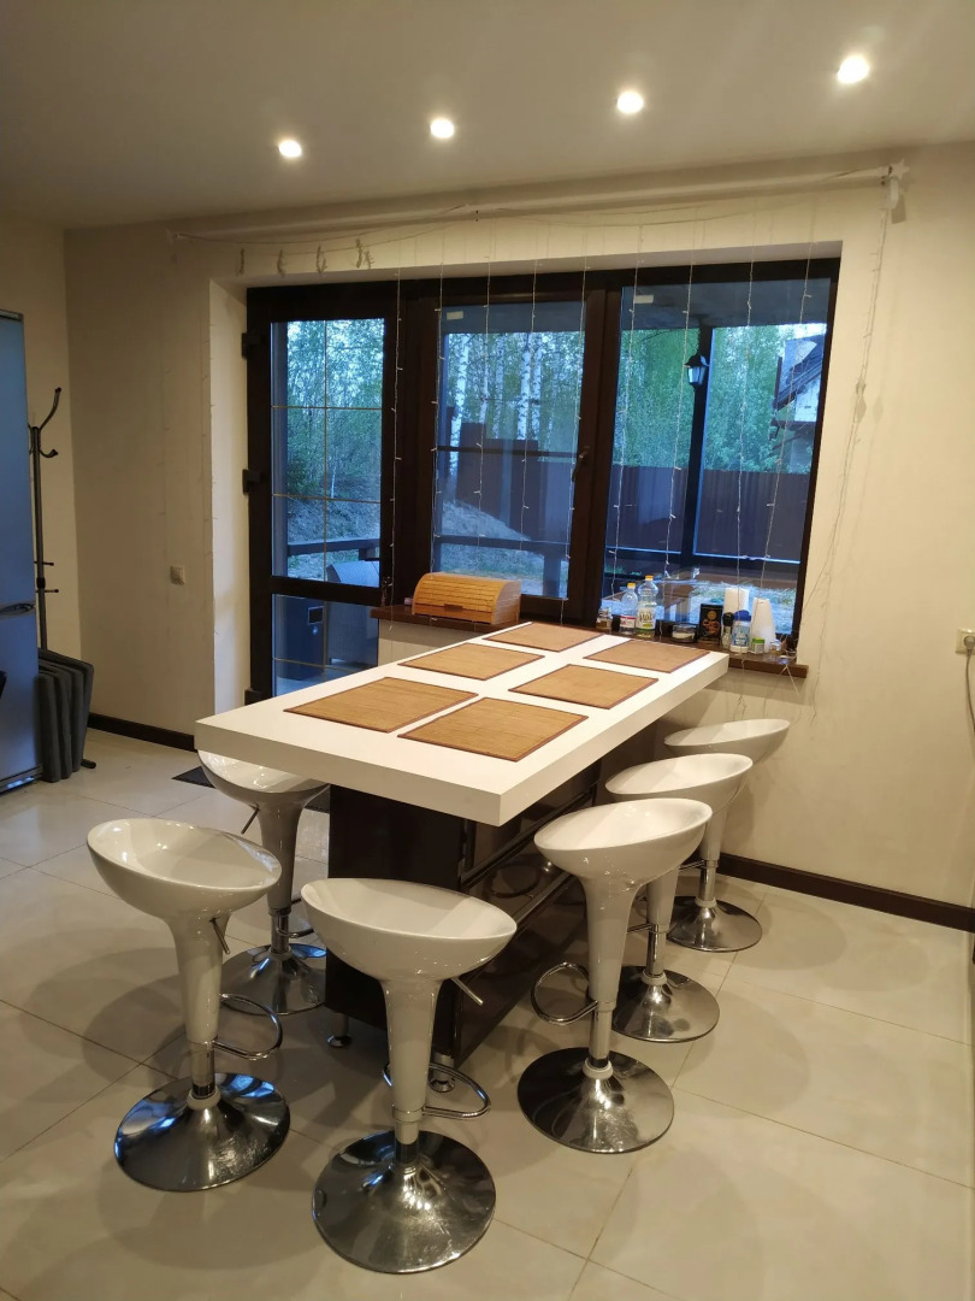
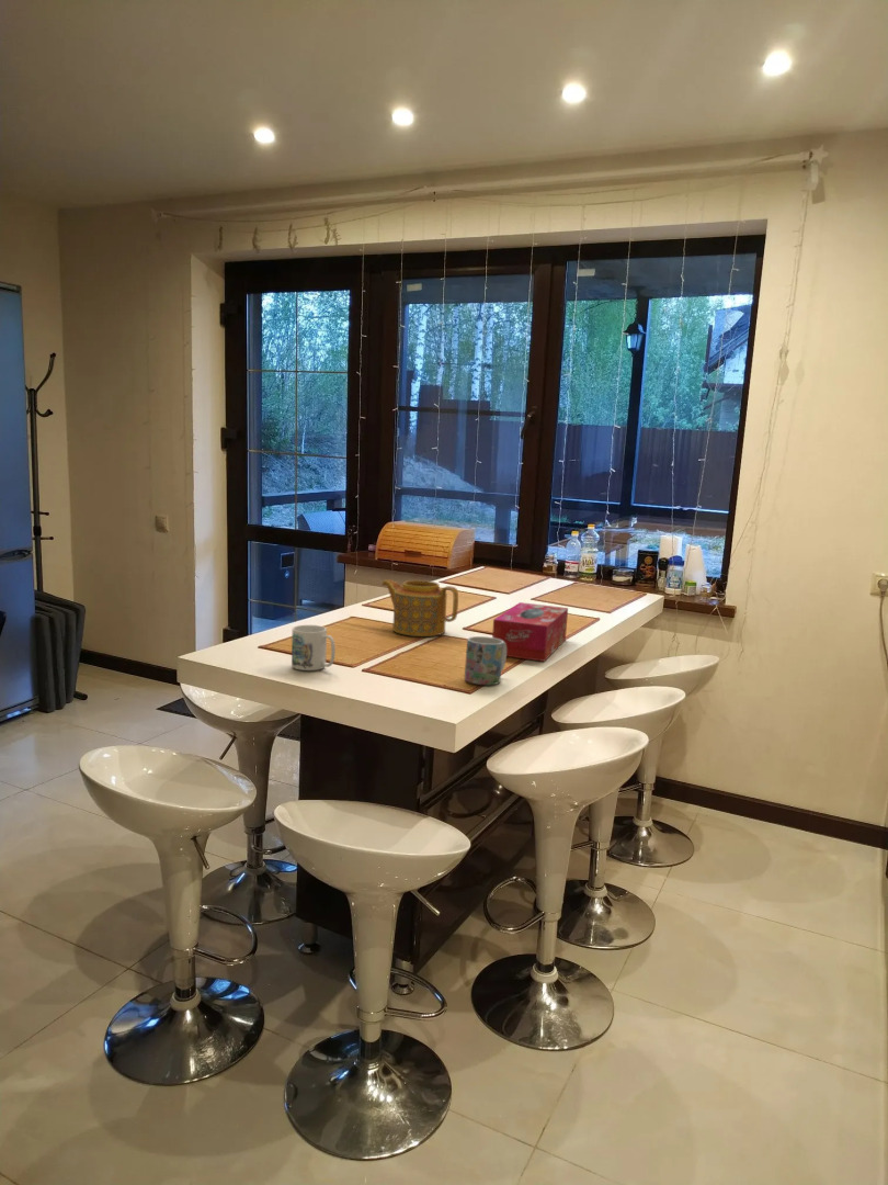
+ mug [291,624,337,672]
+ teapot [380,578,459,637]
+ mug [464,635,508,686]
+ tissue box [491,601,569,663]
